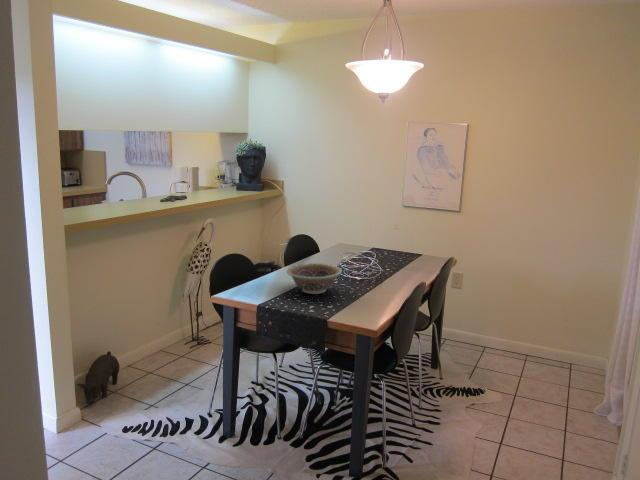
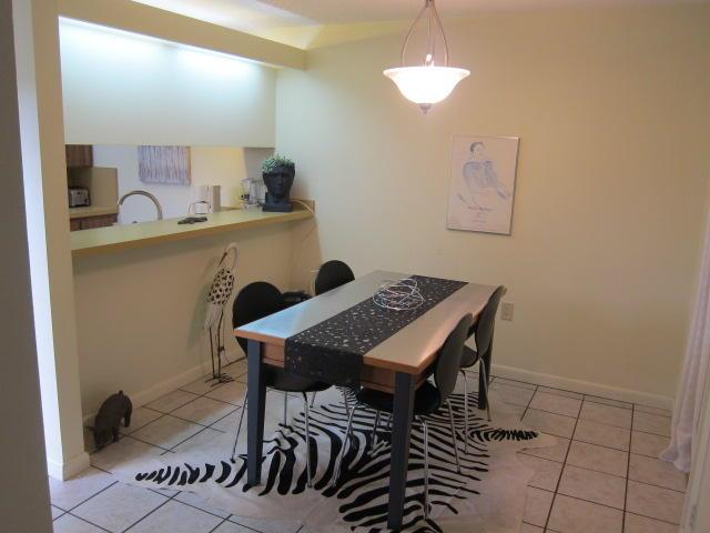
- decorative bowl [285,262,343,295]
